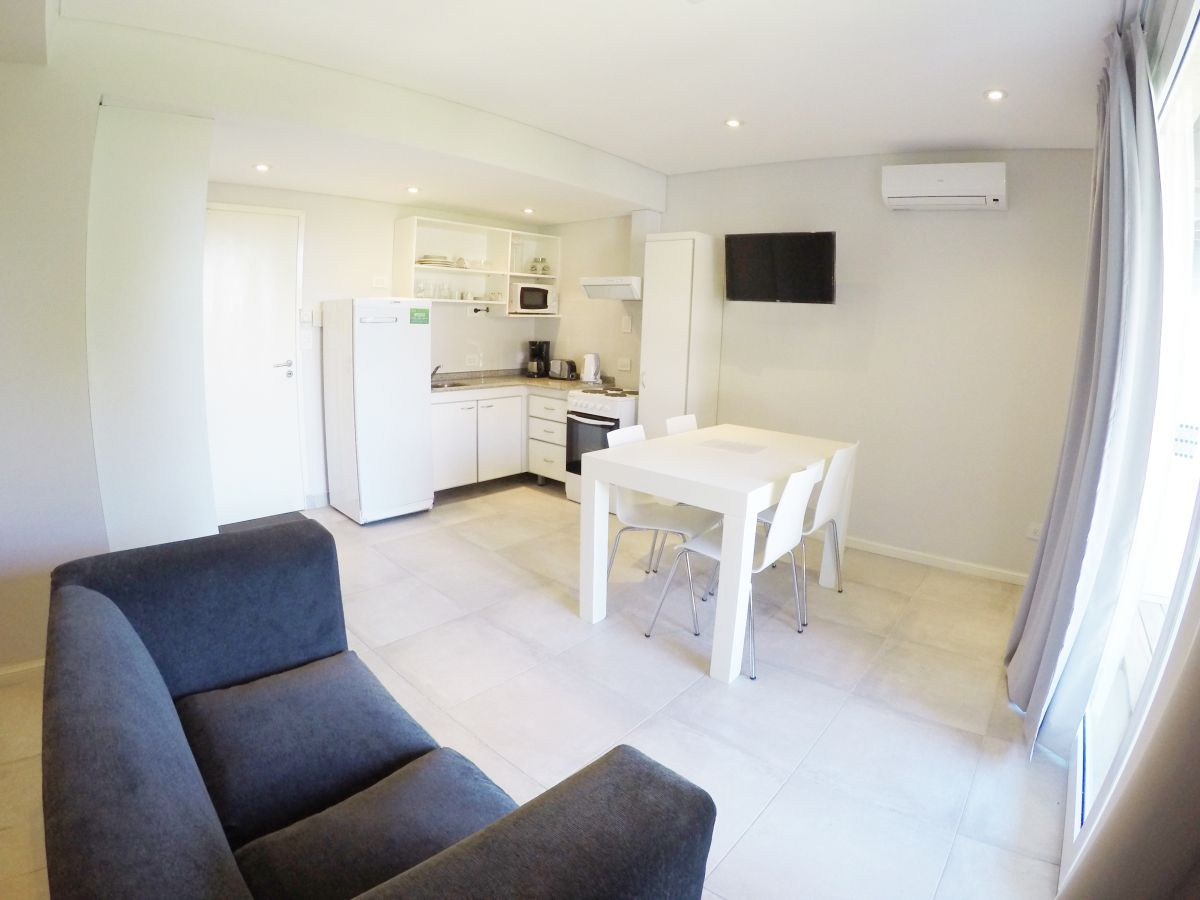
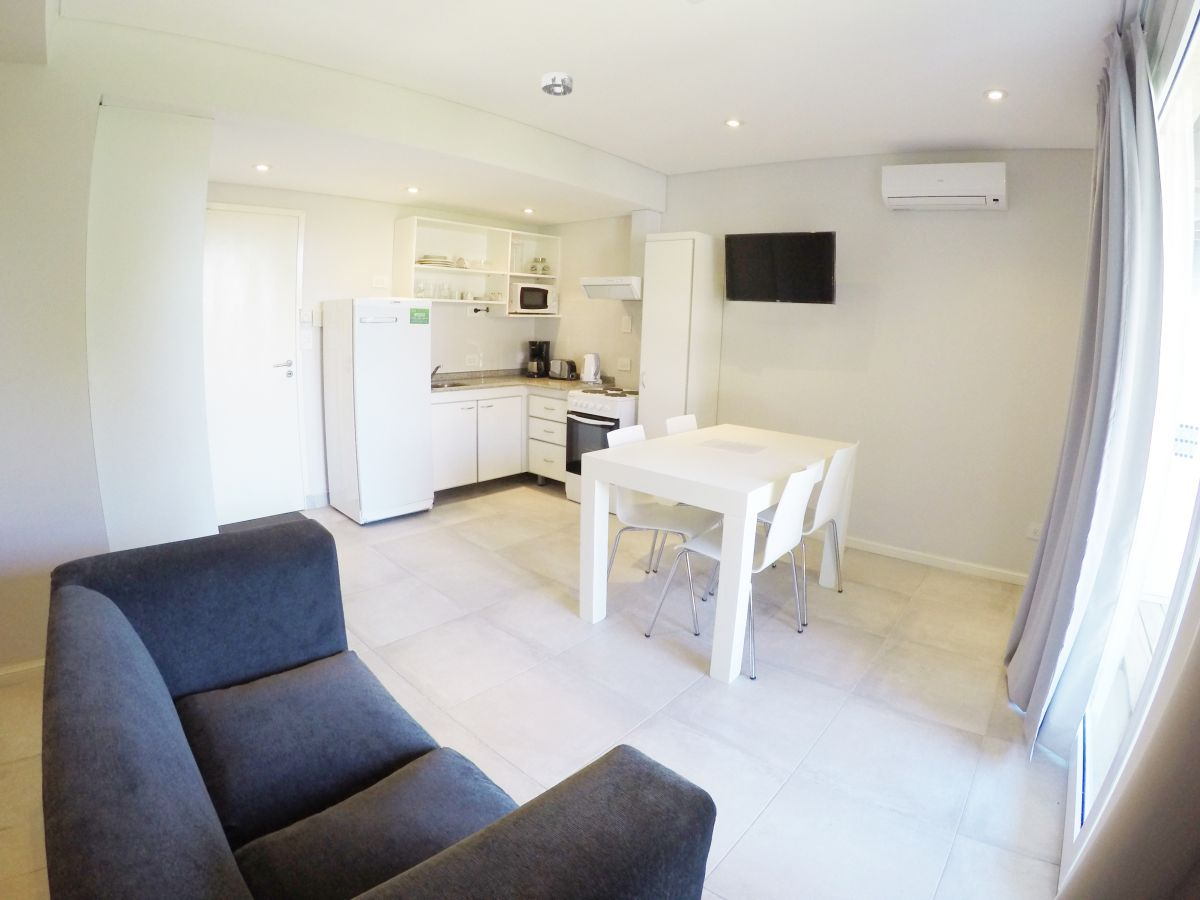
+ smoke detector [541,71,574,97]
